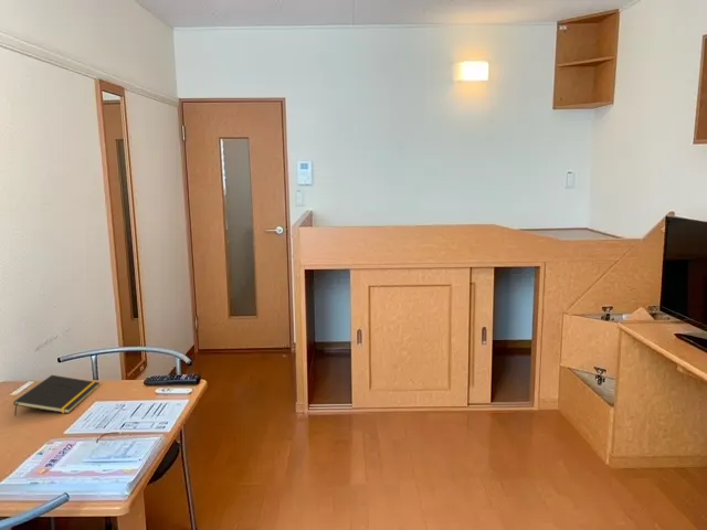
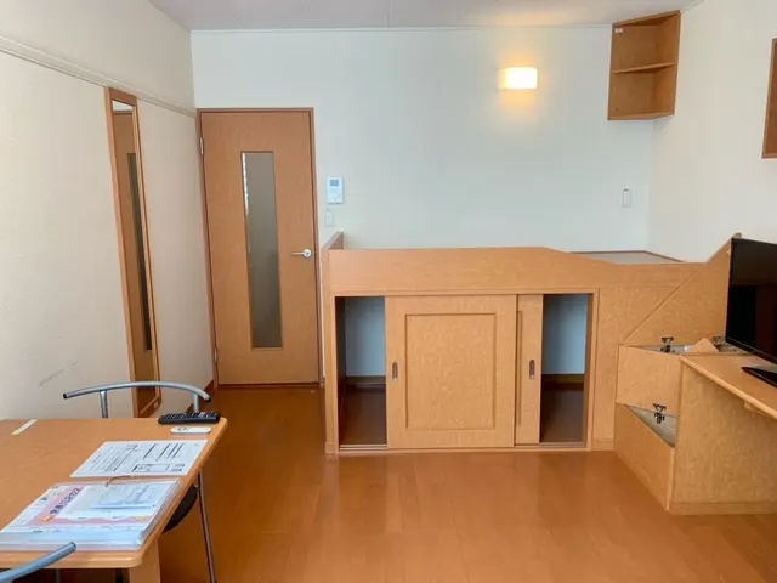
- notepad [12,374,101,417]
